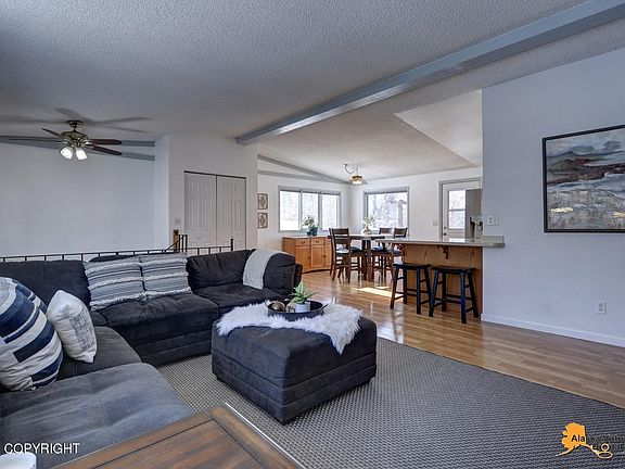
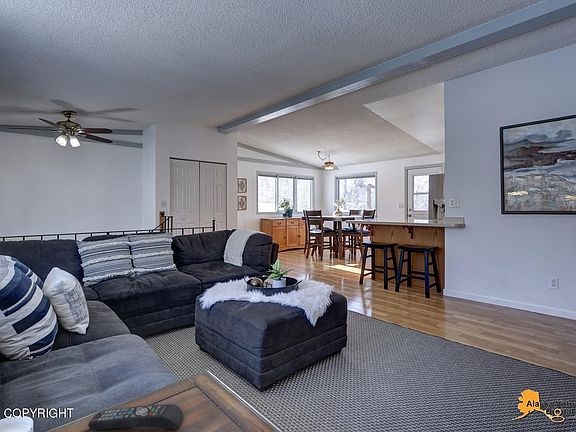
+ remote control [87,403,185,431]
